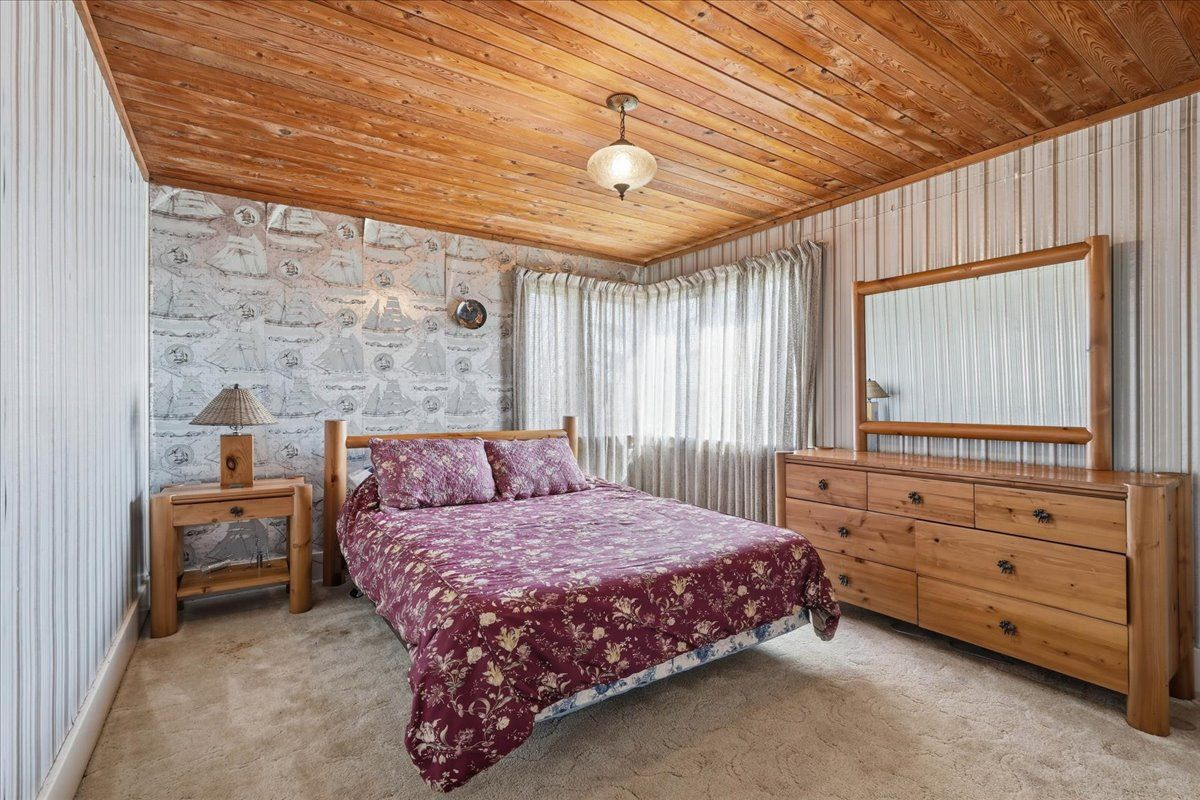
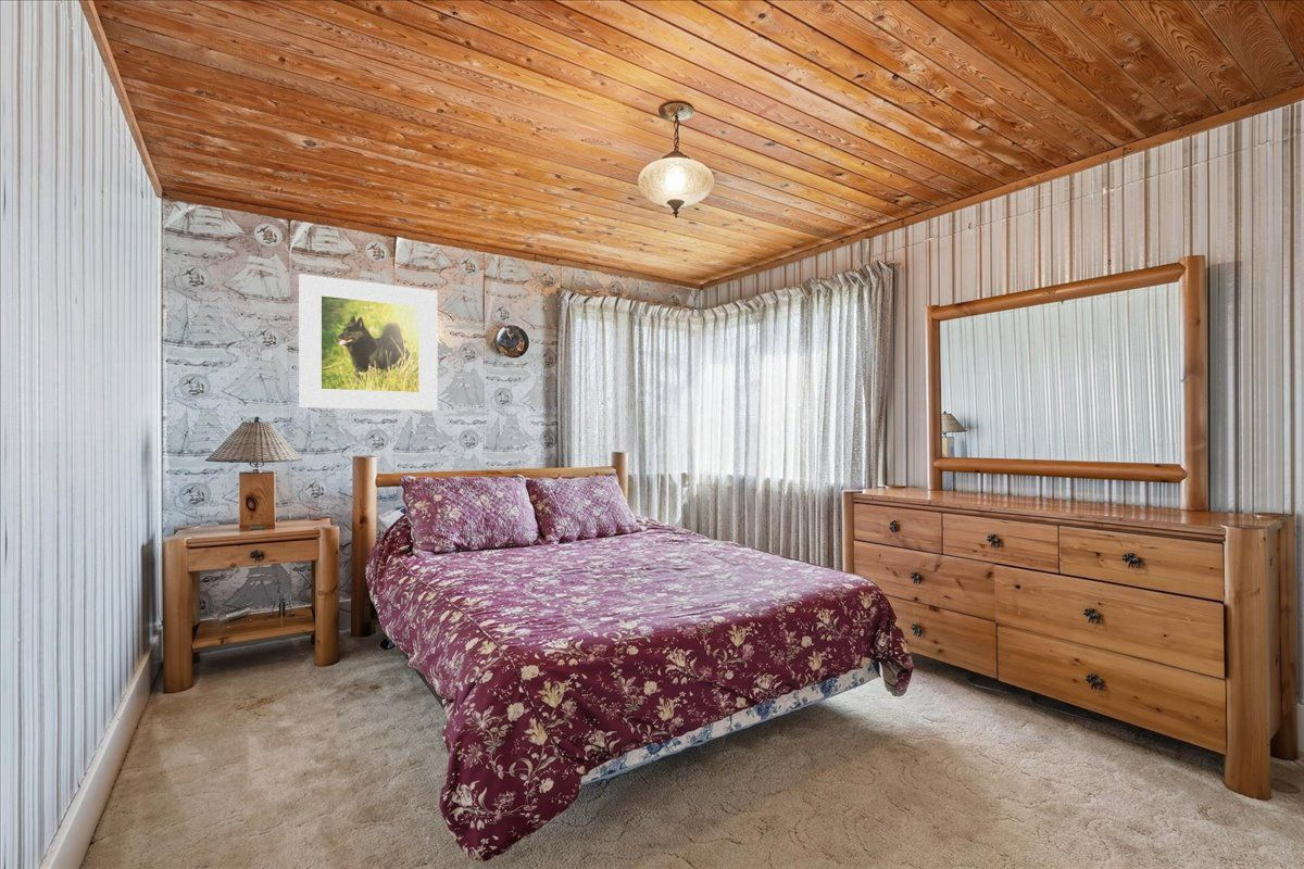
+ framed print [298,273,439,412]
